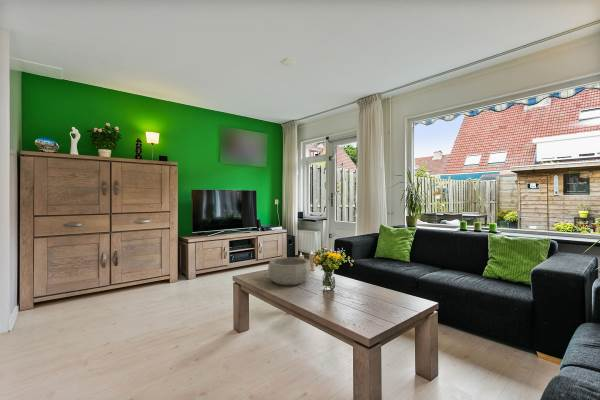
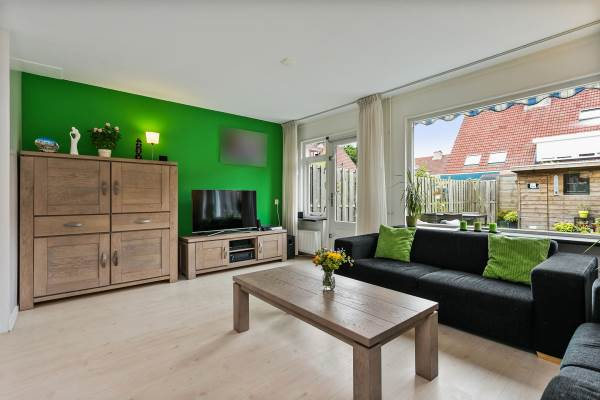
- candle [298,250,316,271]
- decorative bowl [267,257,312,286]
